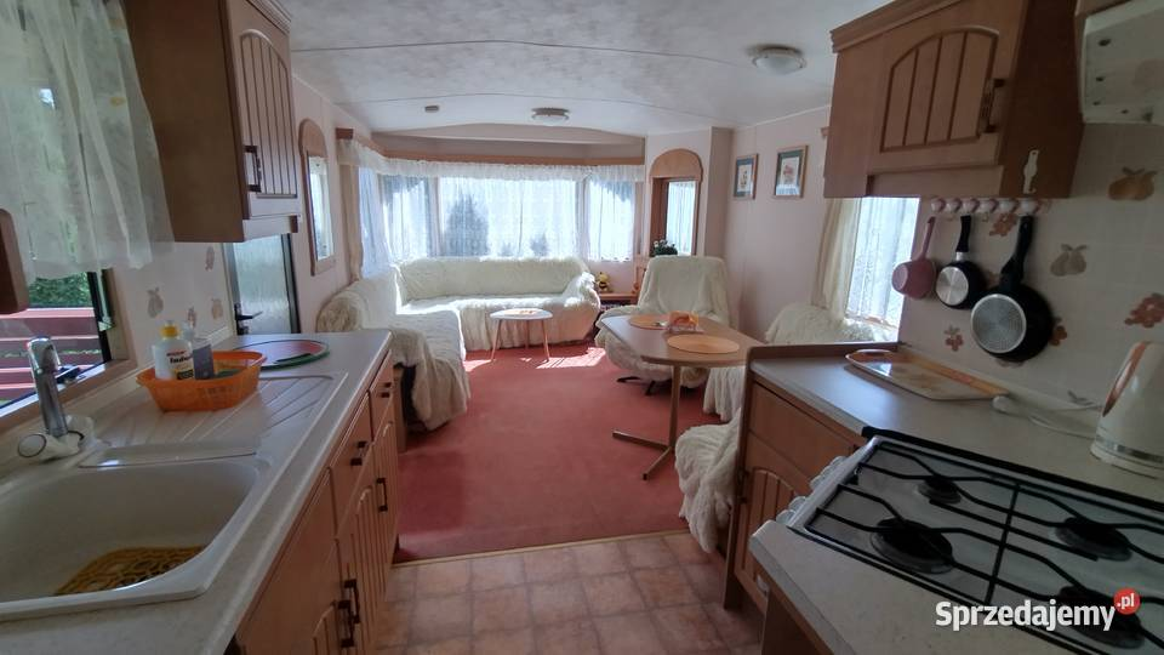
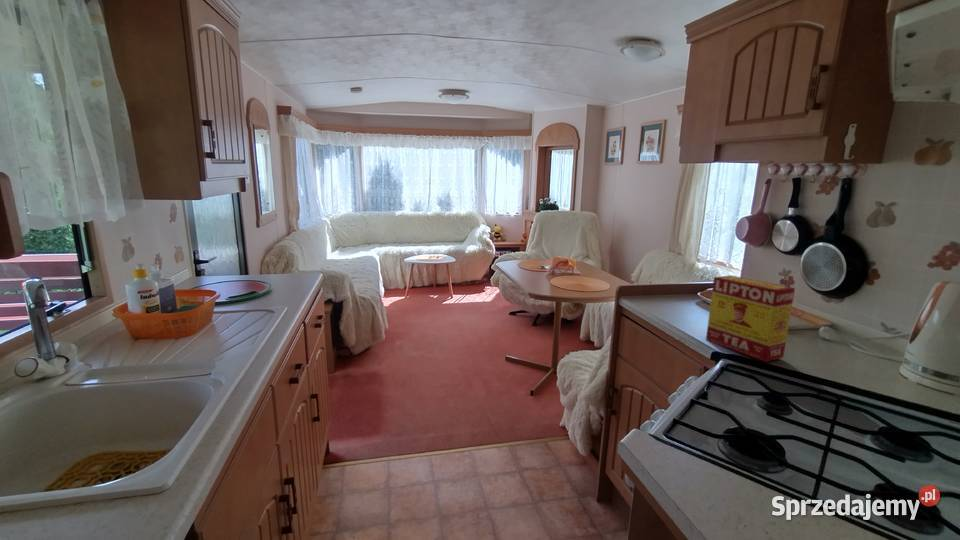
+ tea box [705,274,796,363]
